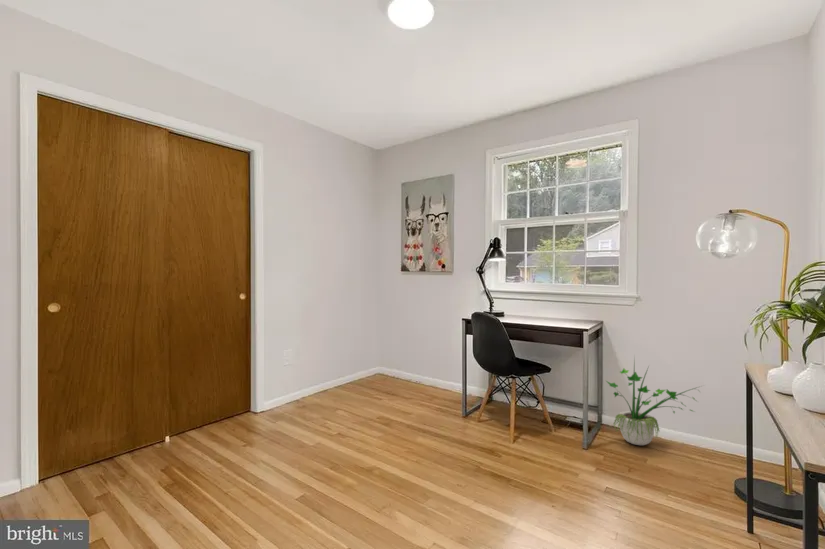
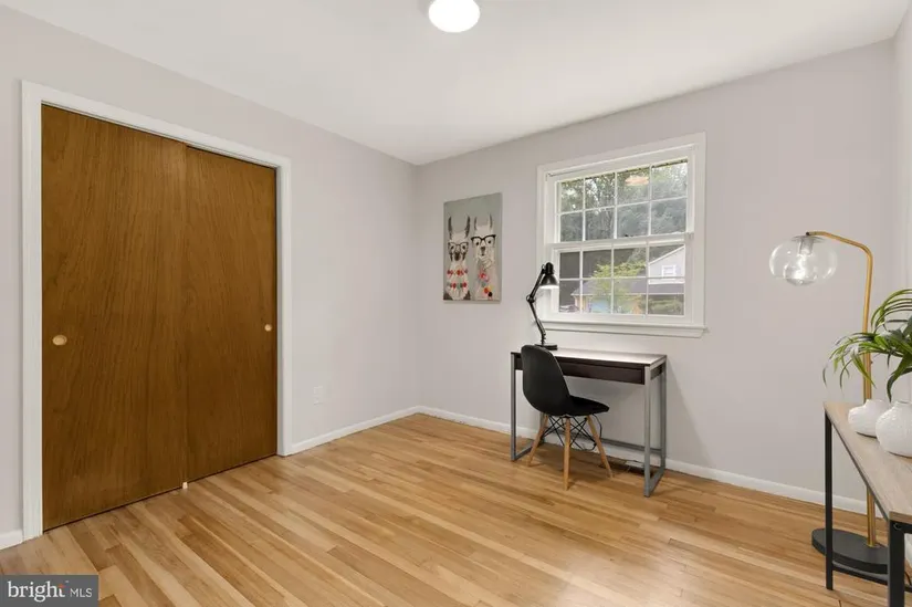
- potted plant [604,353,705,446]
